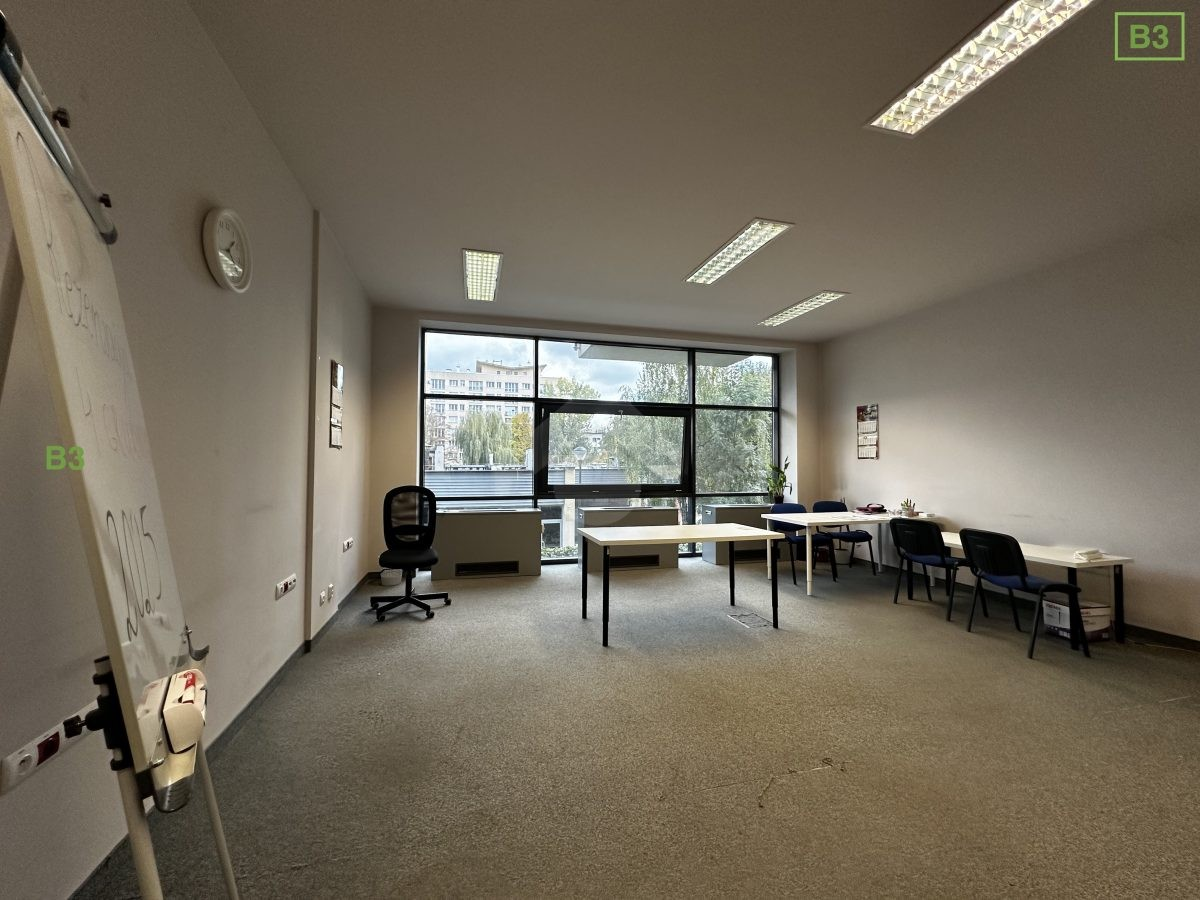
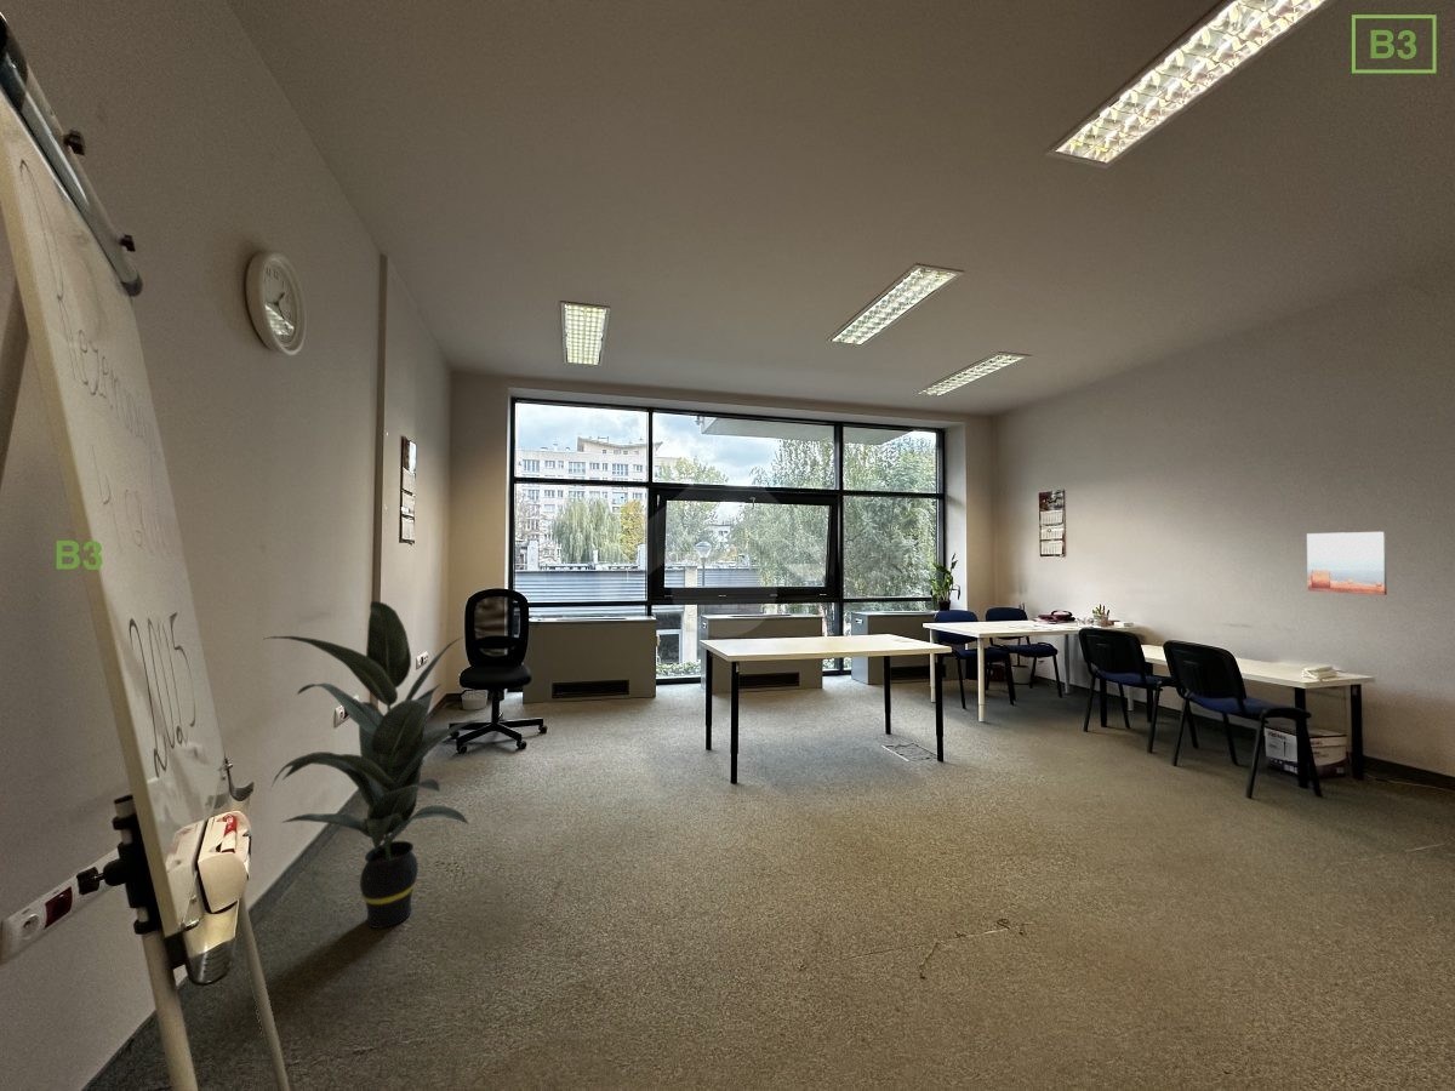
+ indoor plant [264,600,481,930]
+ wall art [1306,531,1388,596]
